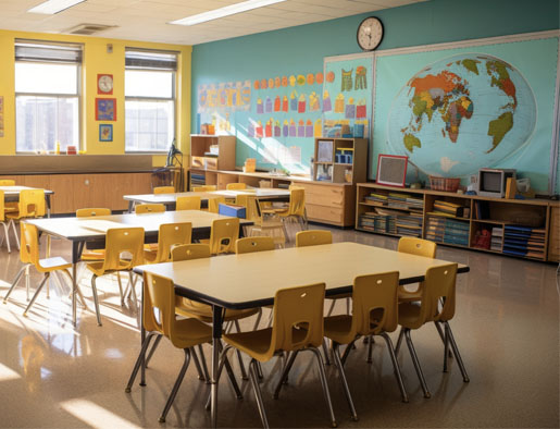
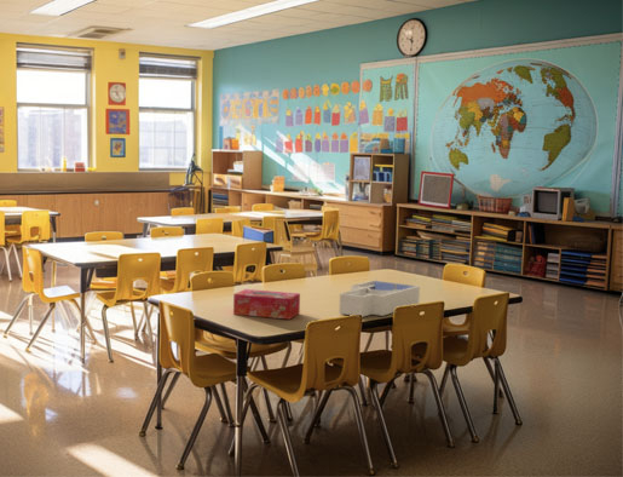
+ desk organizer [338,280,421,318]
+ tissue box [232,288,301,321]
